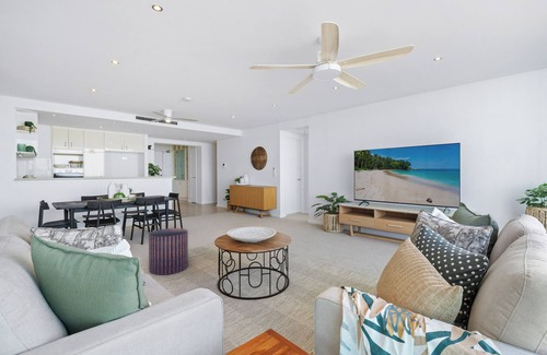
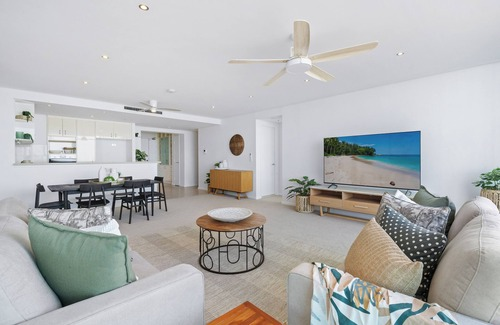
- pouf [148,227,189,276]
